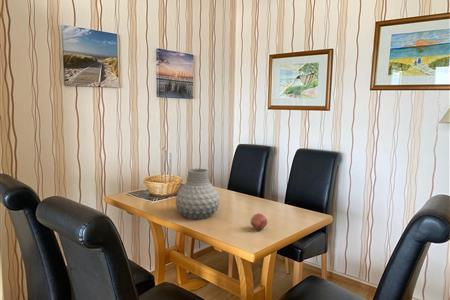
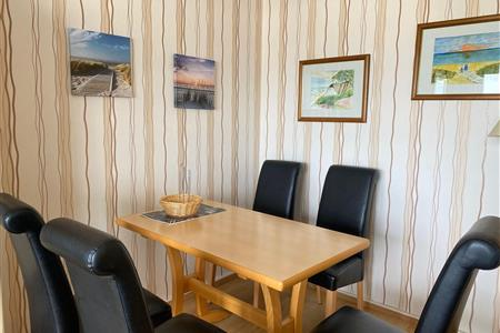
- vase [174,168,221,220]
- fruit [250,212,268,231]
